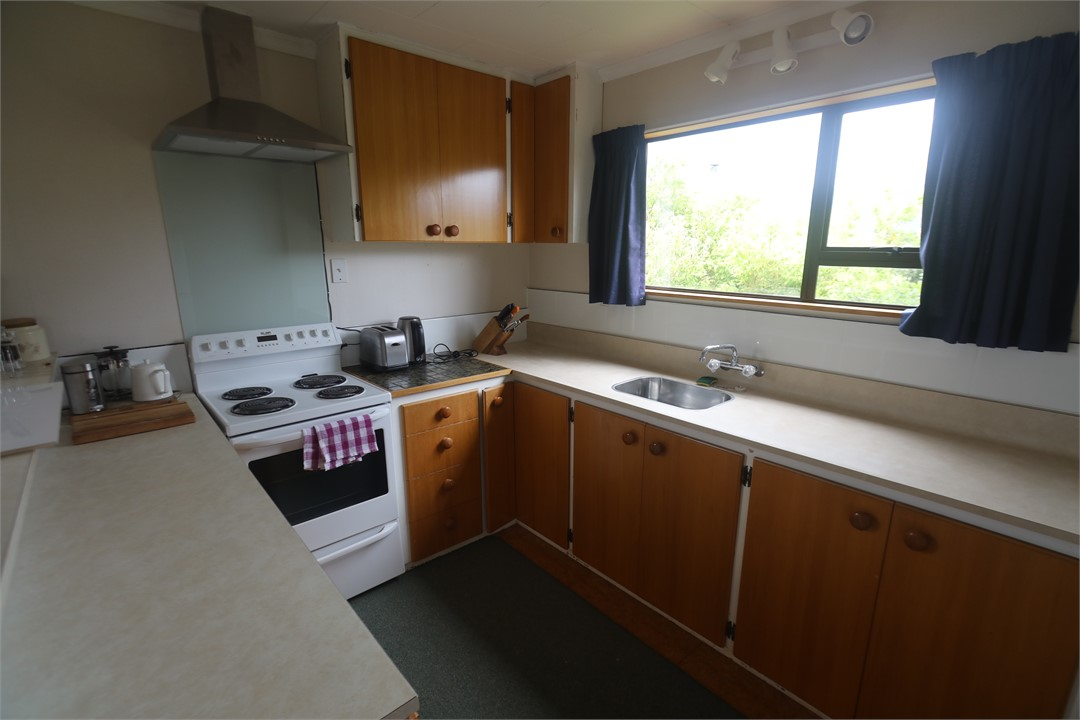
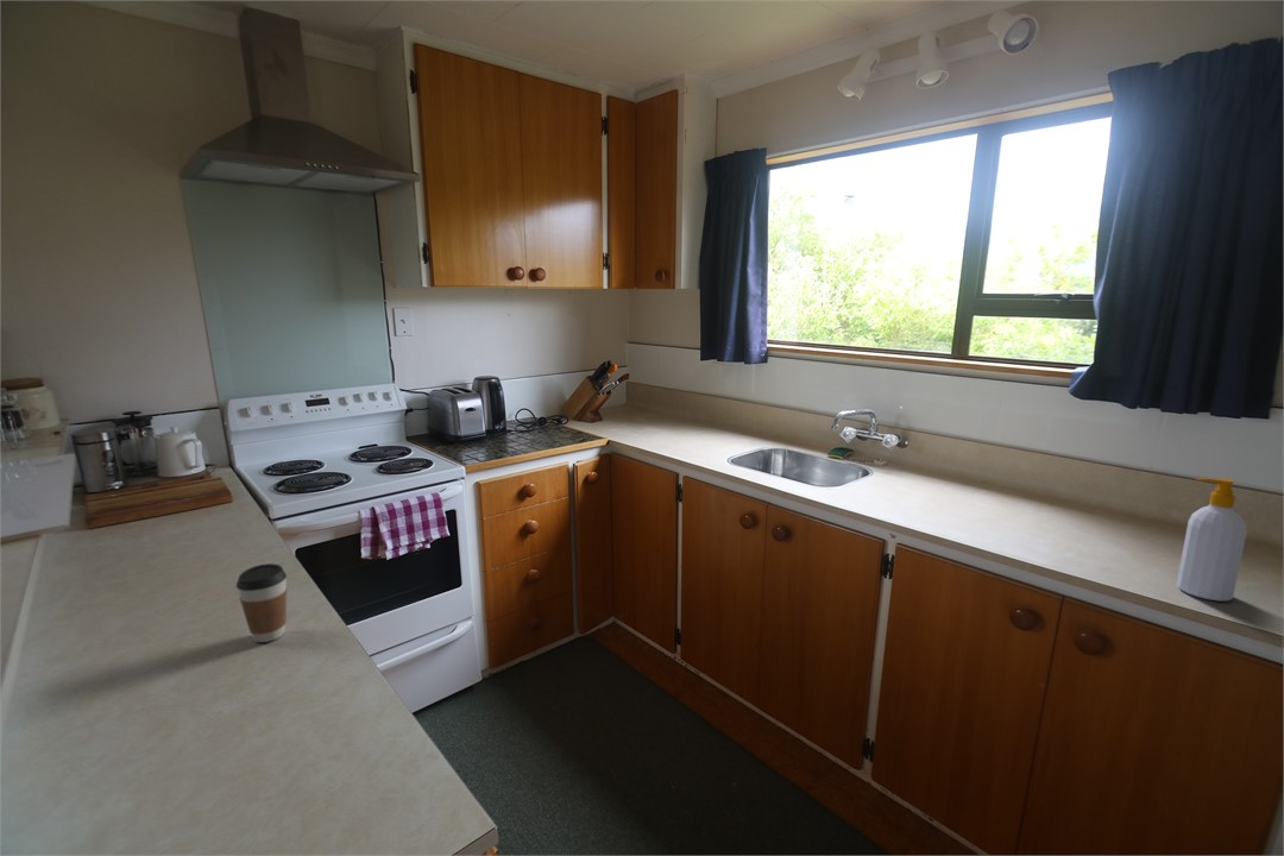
+ coffee cup [235,562,288,643]
+ soap bottle [1175,477,1248,602]
